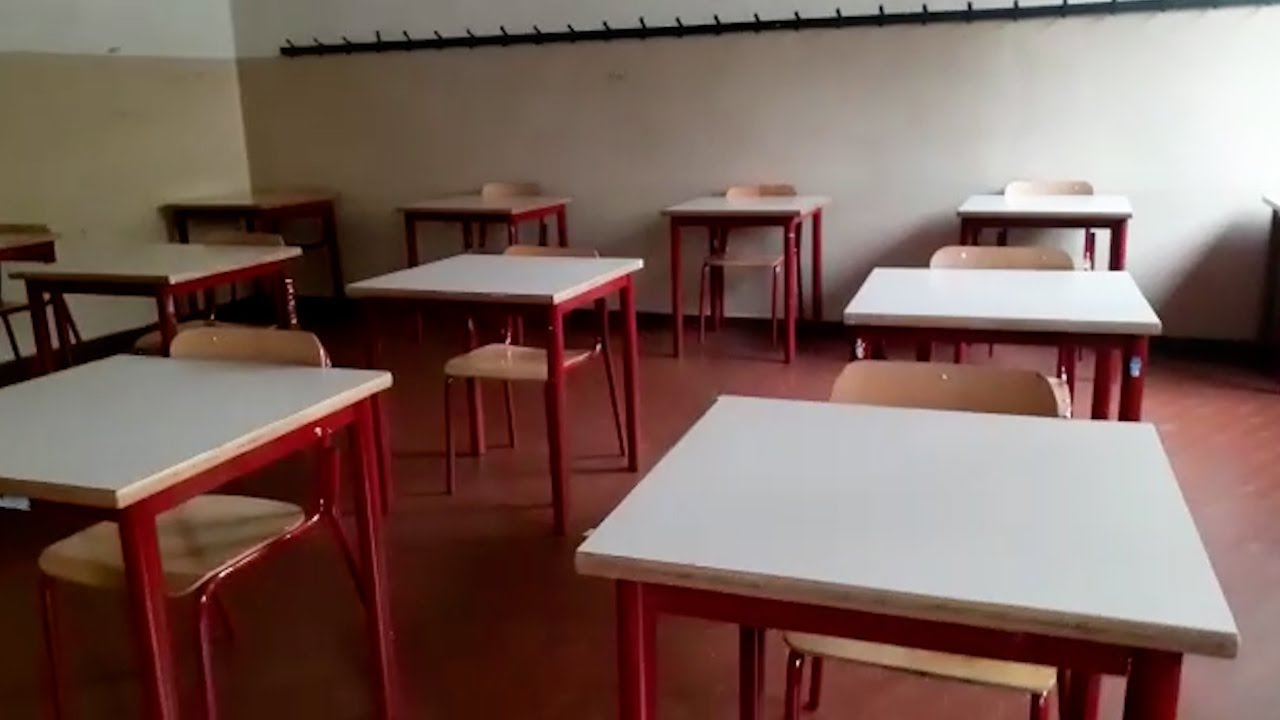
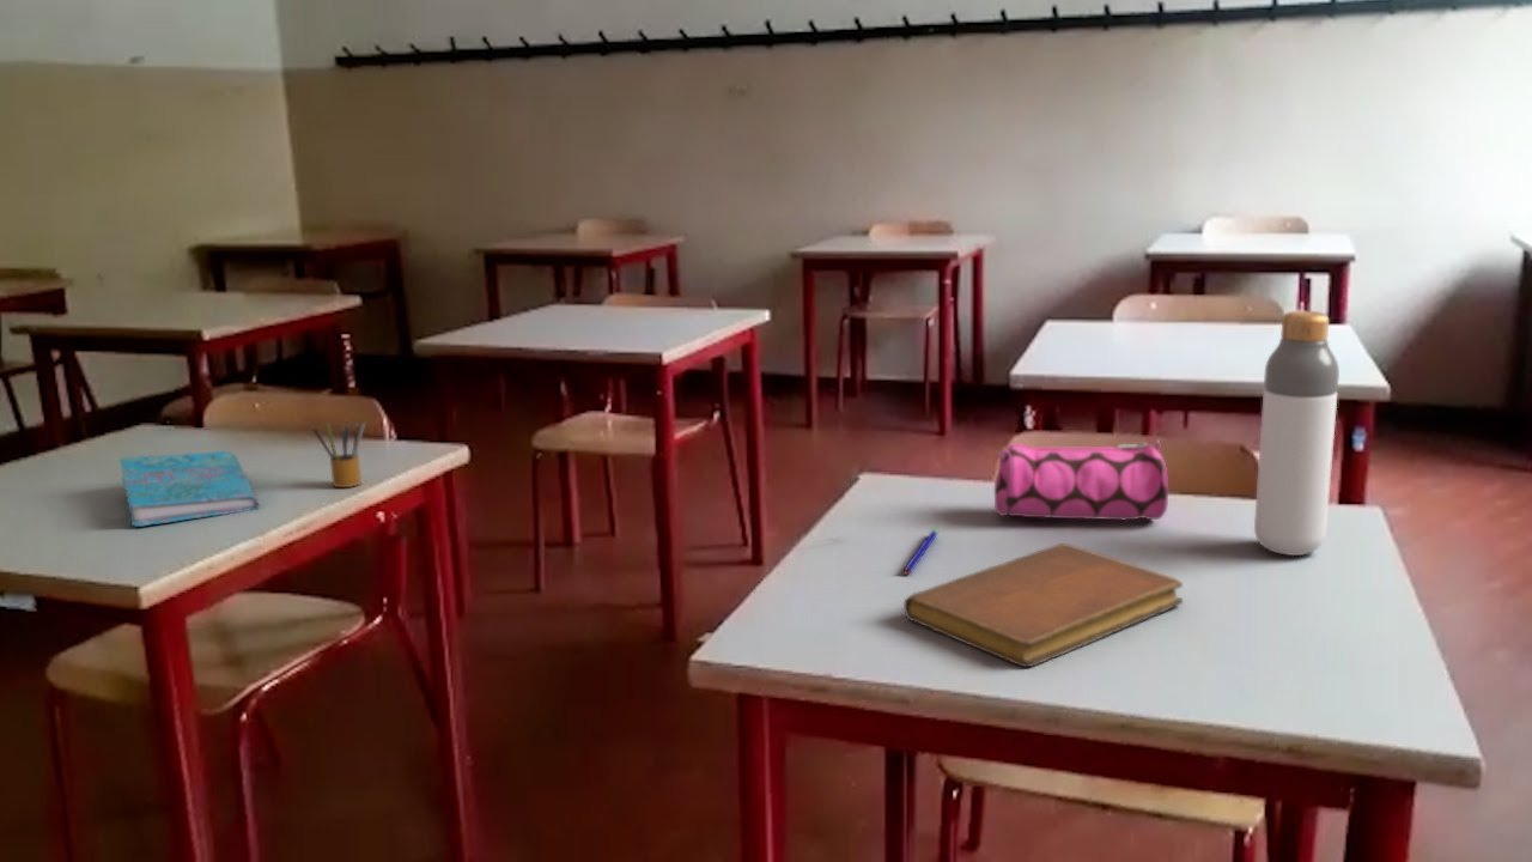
+ pen [902,527,940,576]
+ bottle [1253,310,1340,557]
+ pencil case [993,438,1169,521]
+ notebook [902,542,1184,668]
+ cover [118,450,260,528]
+ pencil box [310,418,366,488]
